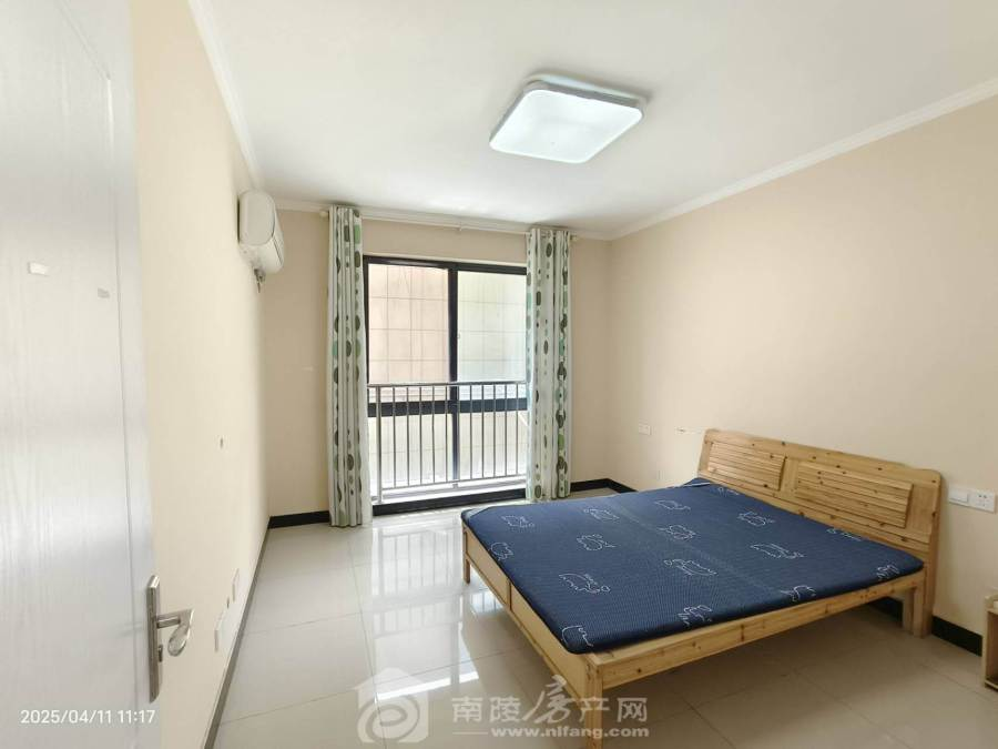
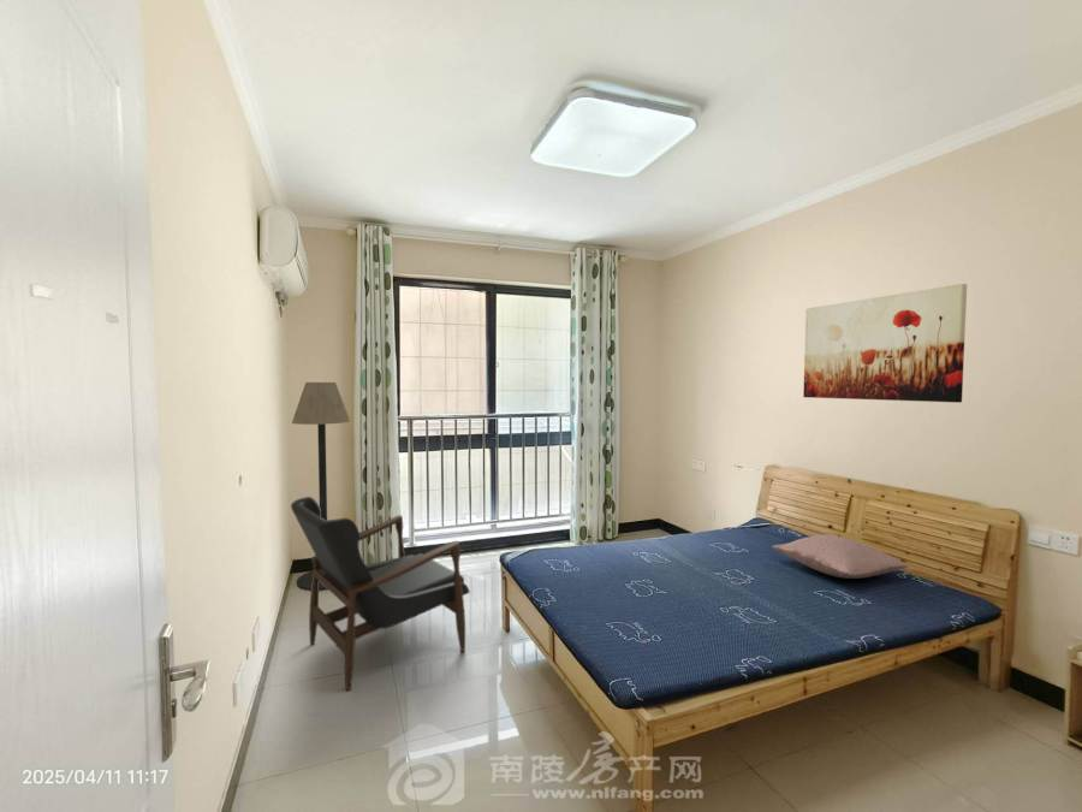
+ armchair [290,496,471,692]
+ wall art [802,283,968,404]
+ pillow [771,533,911,580]
+ floor lamp [291,381,351,592]
